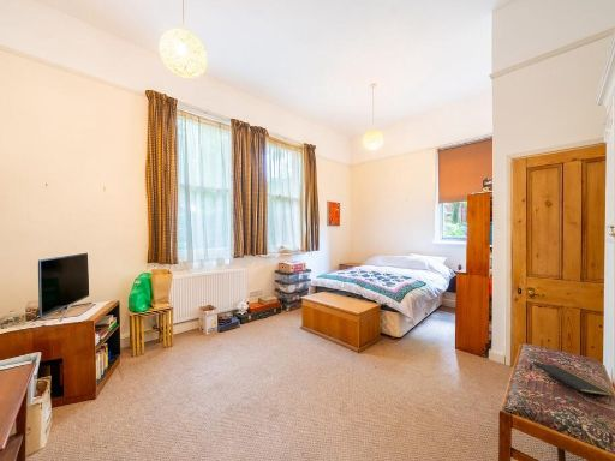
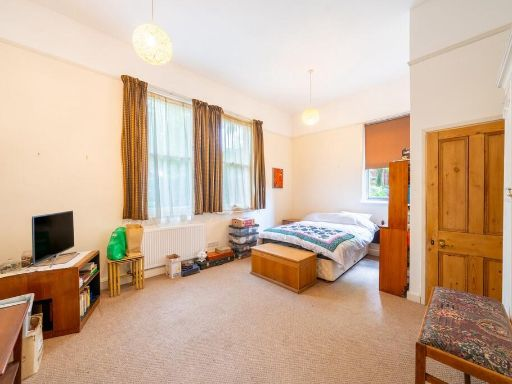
- notepad [532,361,614,401]
